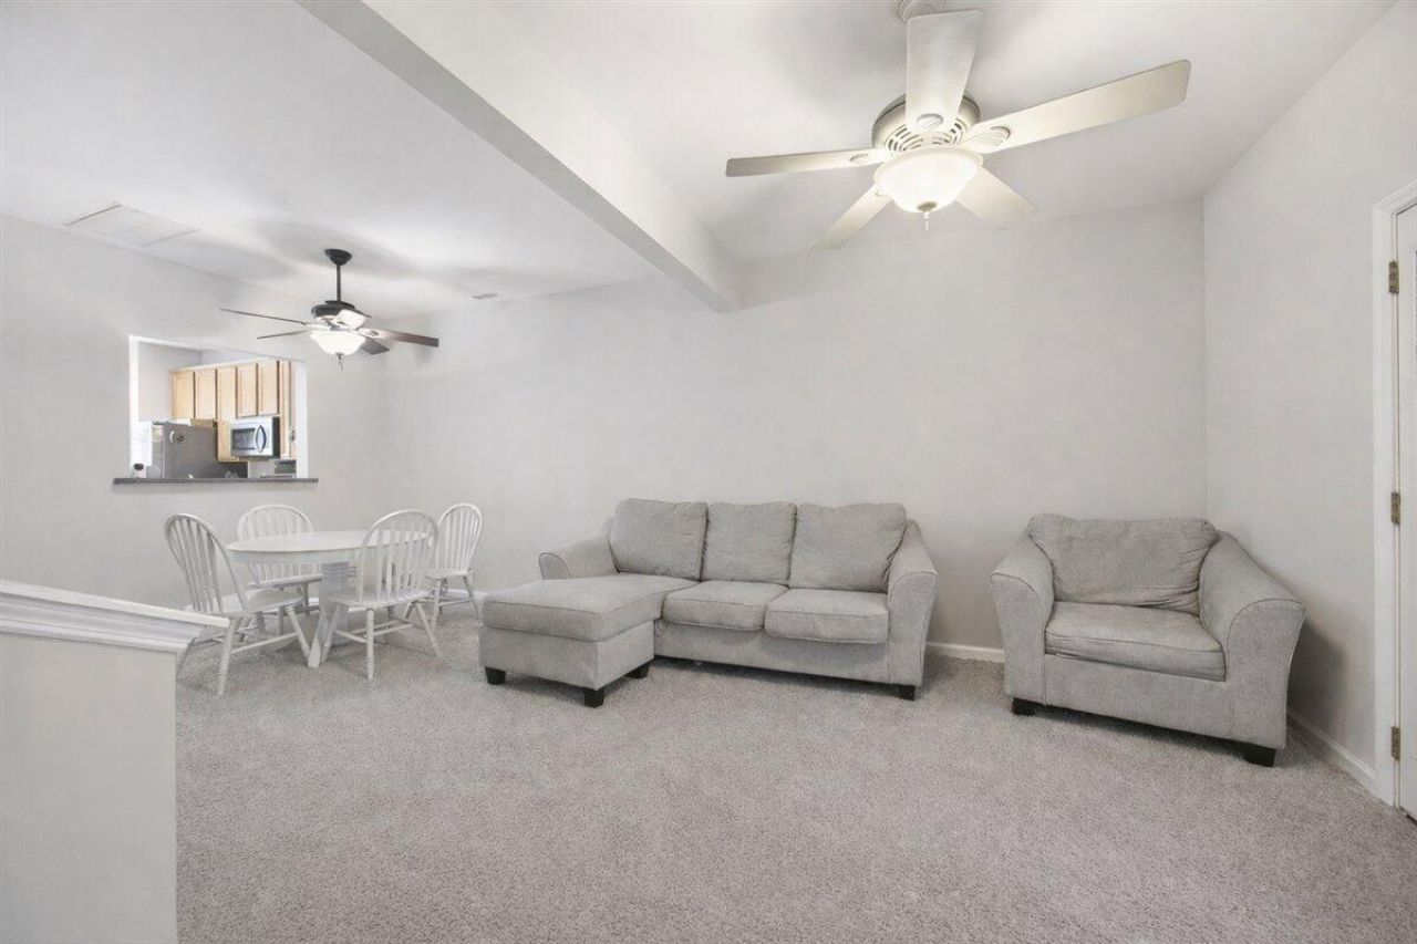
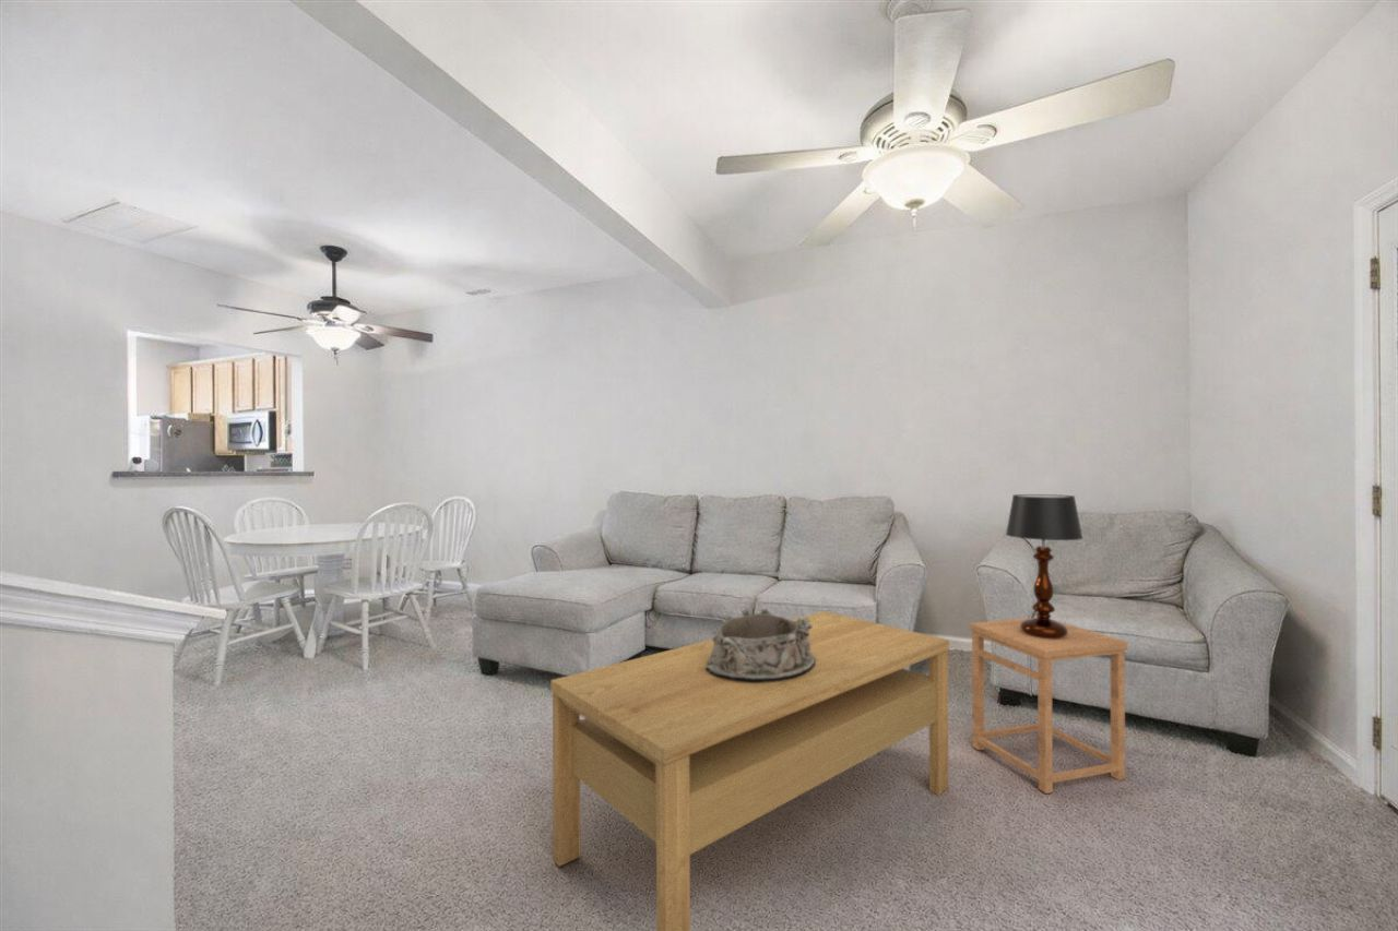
+ side table [969,617,1128,795]
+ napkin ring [706,608,816,682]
+ coffee table [550,610,950,931]
+ table lamp [1005,493,1085,638]
